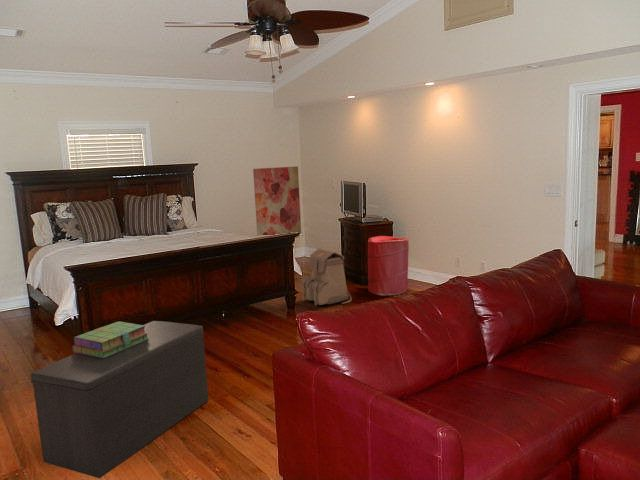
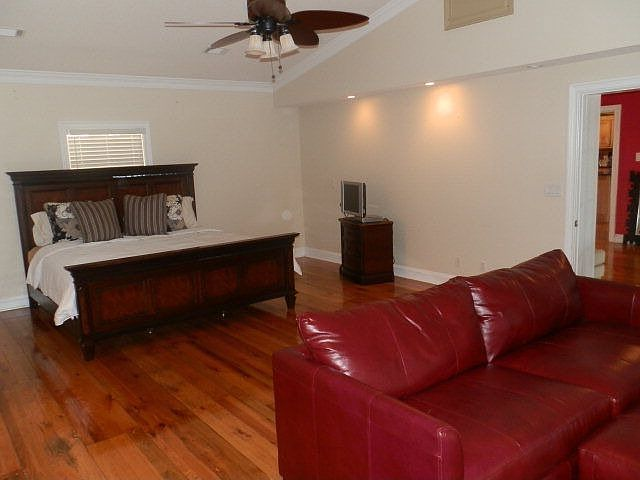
- wall art [252,166,302,236]
- bench [30,320,209,479]
- laundry hamper [367,235,410,296]
- stack of books [71,320,149,358]
- backpack [300,247,353,307]
